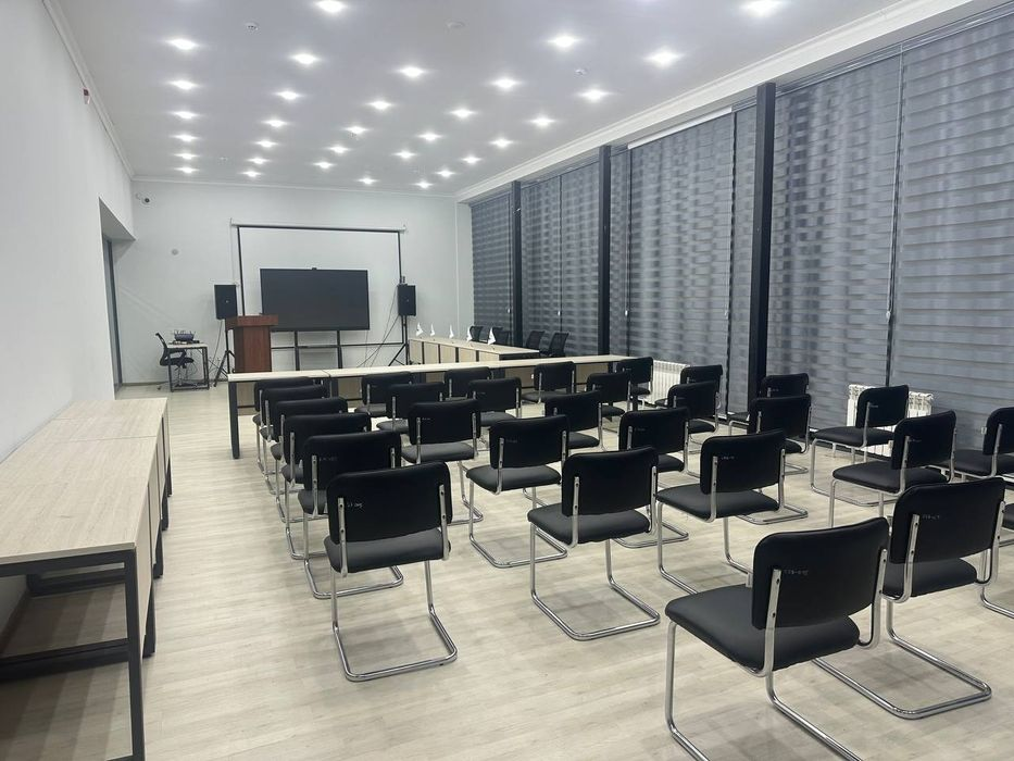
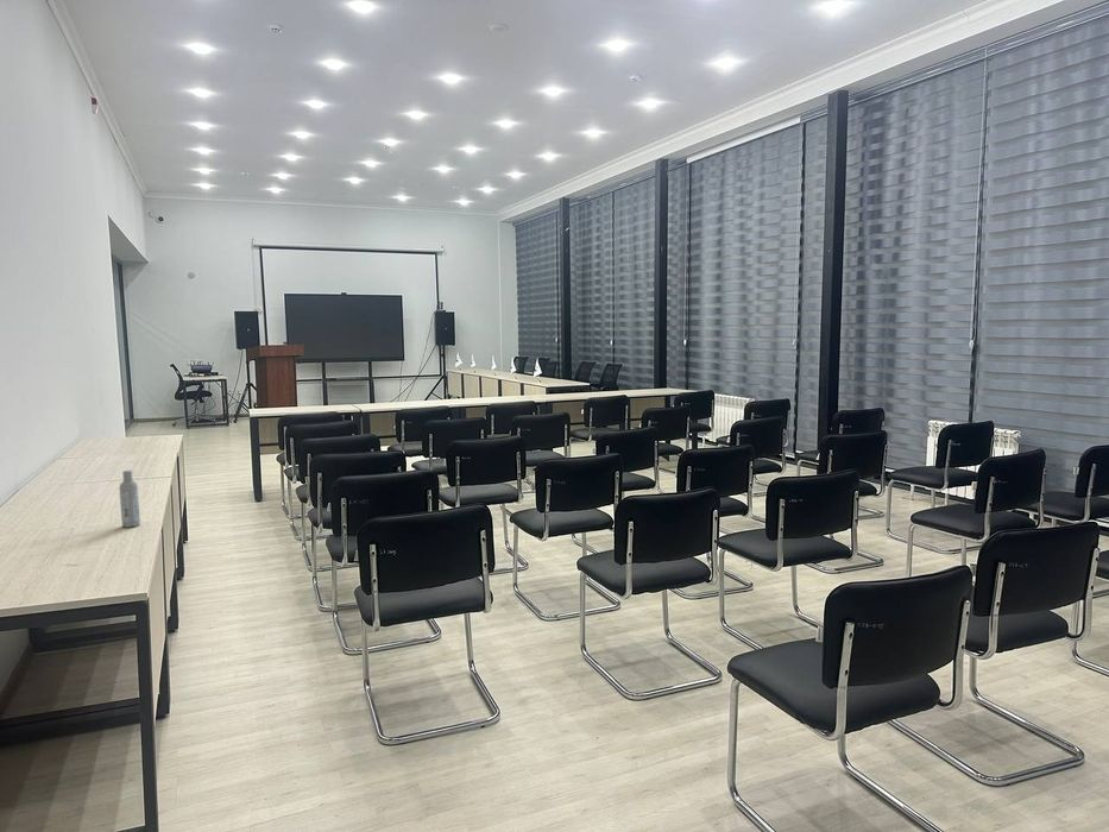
+ bottle [119,469,141,529]
